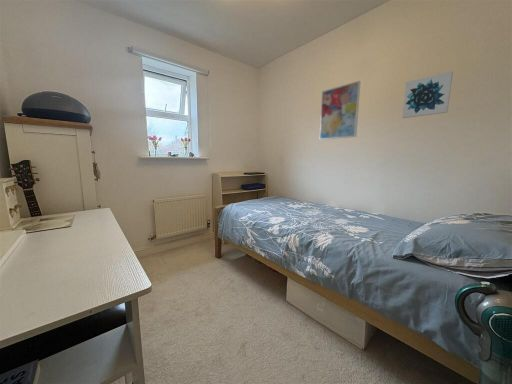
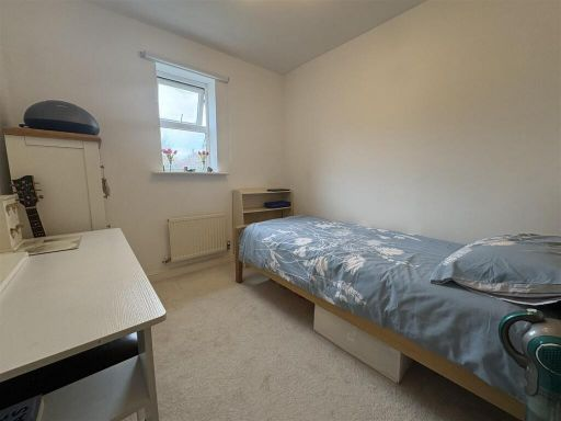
- wall art [318,80,362,141]
- wall art [401,70,454,119]
